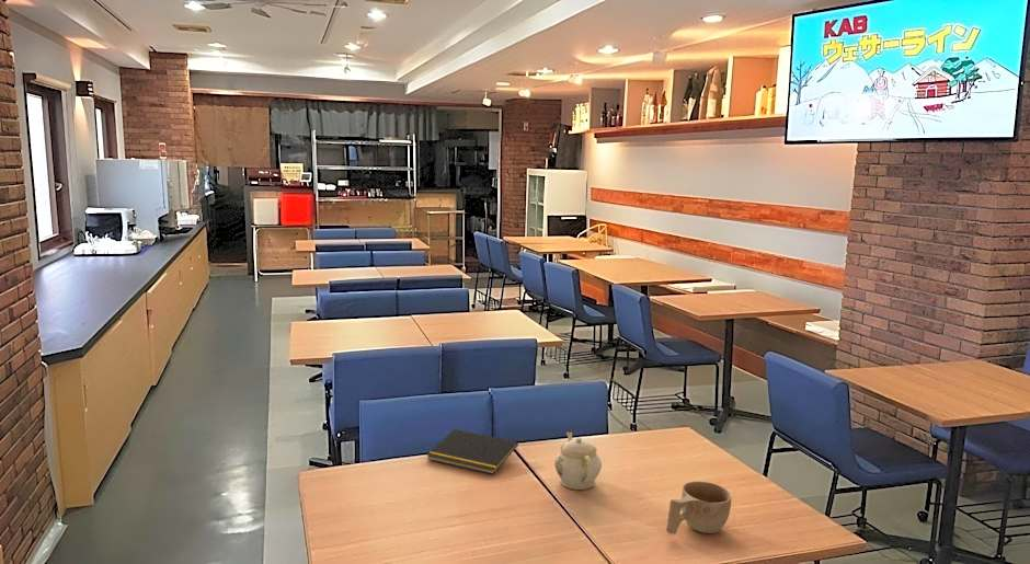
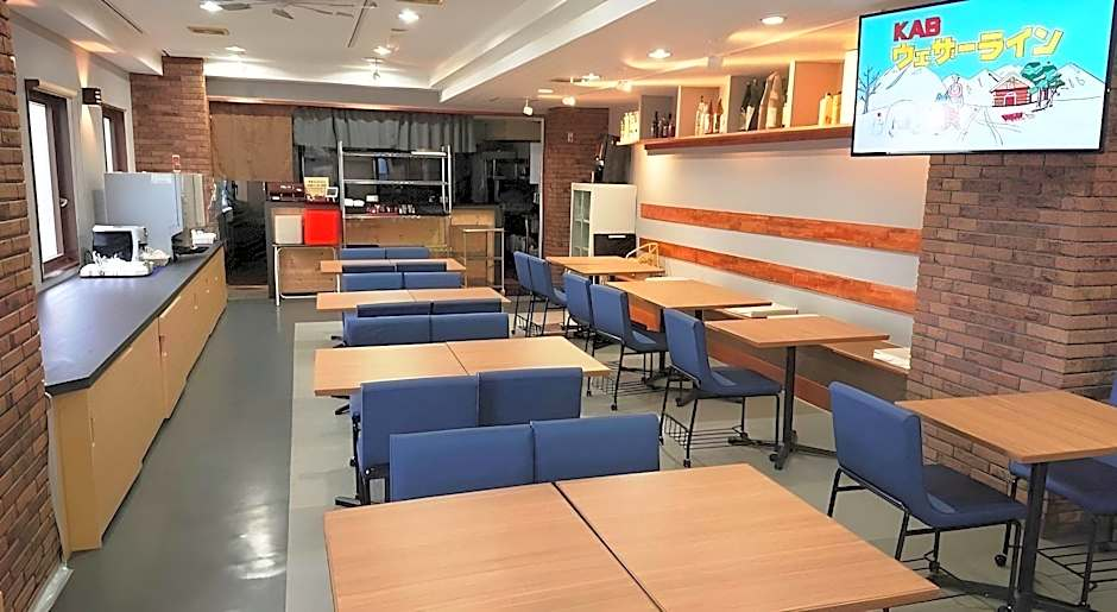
- cup [665,481,732,536]
- notepad [426,428,519,475]
- teapot [553,431,603,491]
